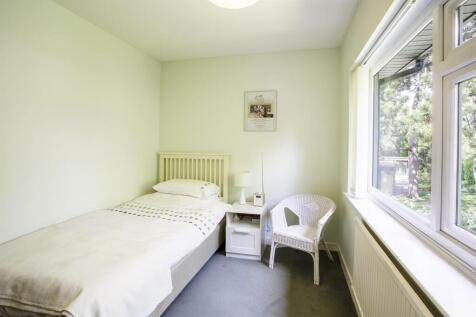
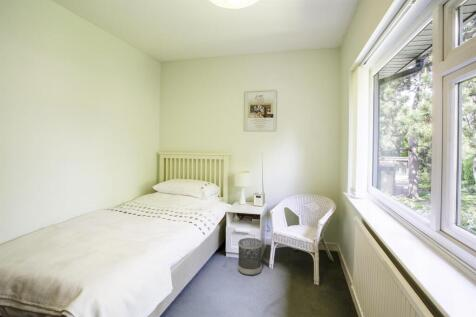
+ wastebasket [237,237,263,276]
